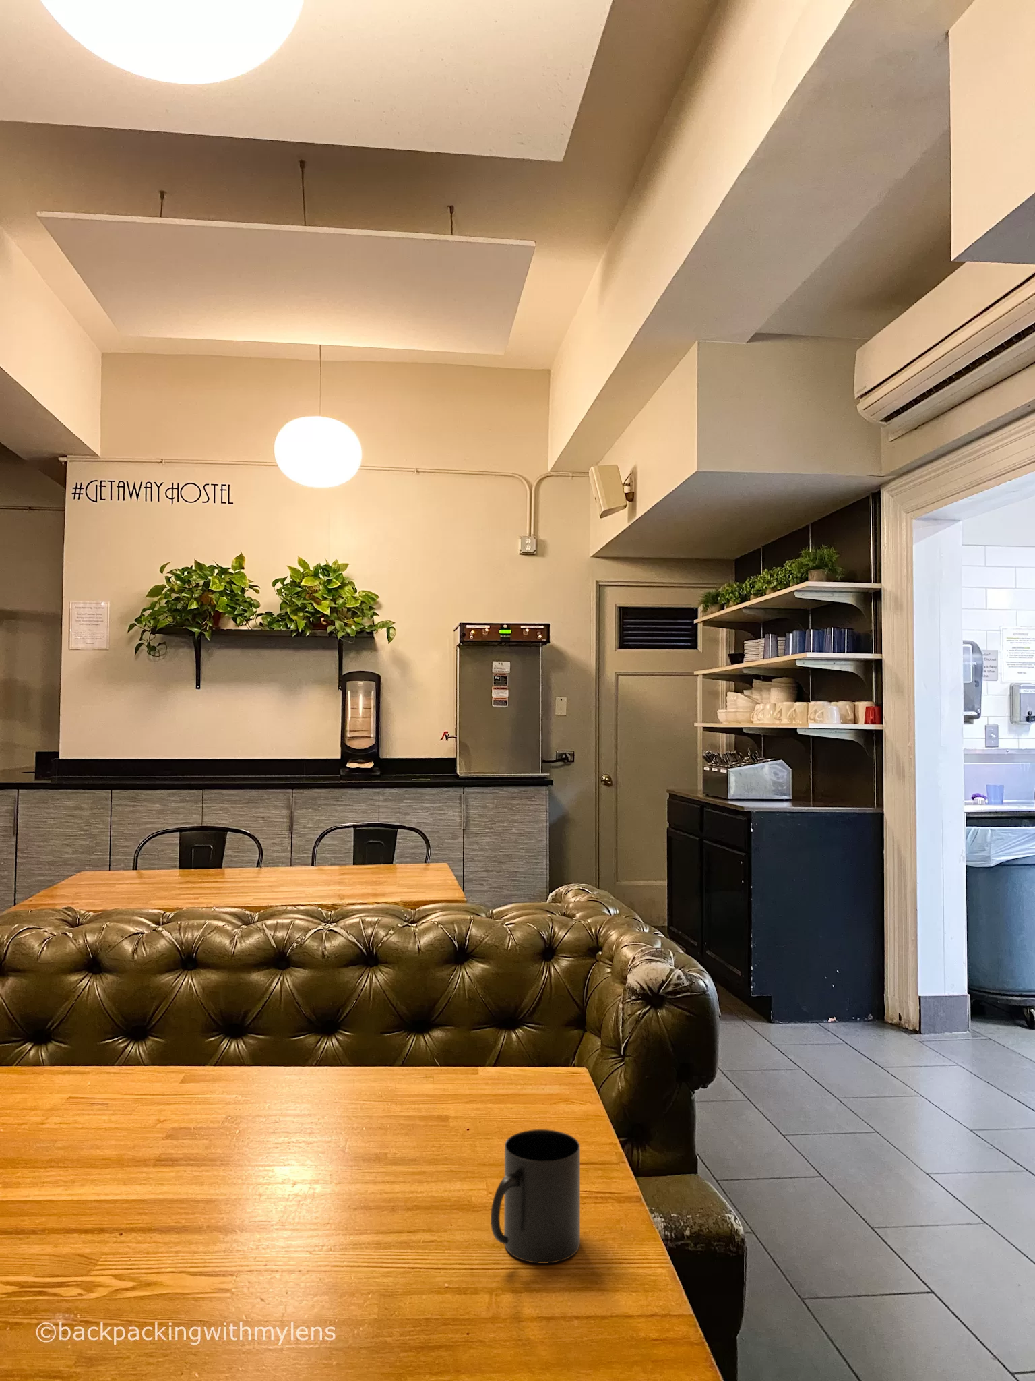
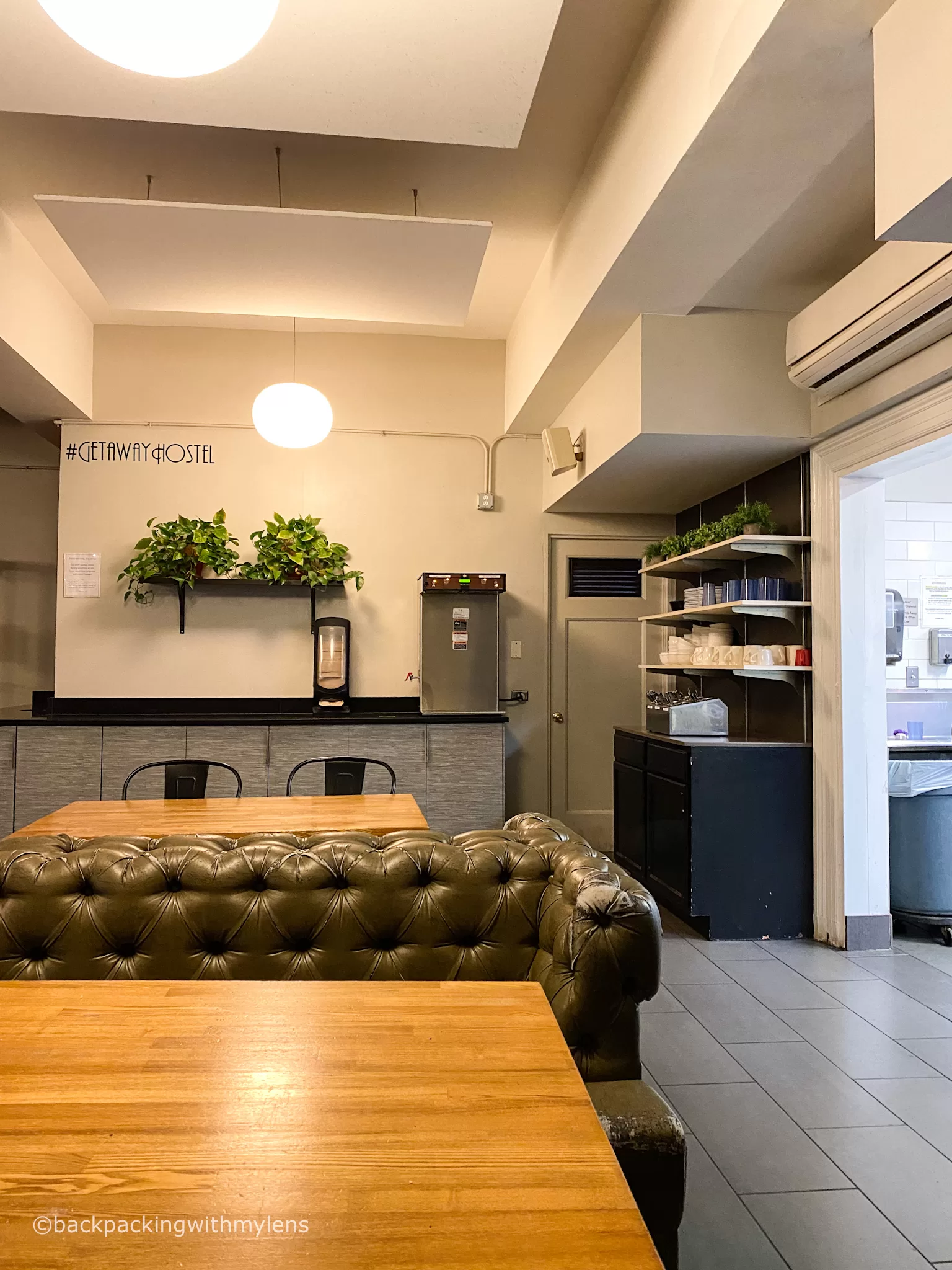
- mug [490,1129,581,1265]
